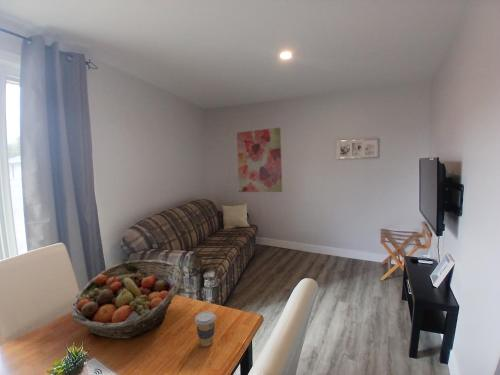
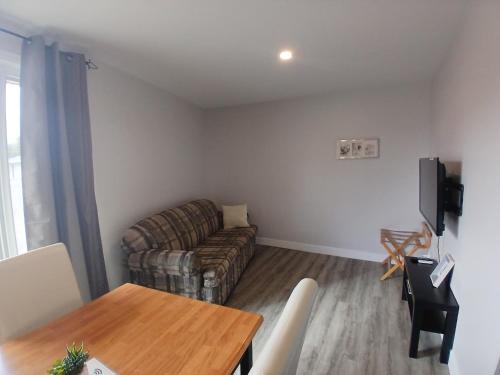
- coffee cup [194,310,217,348]
- fruit basket [70,259,182,340]
- wall art [236,127,283,193]
